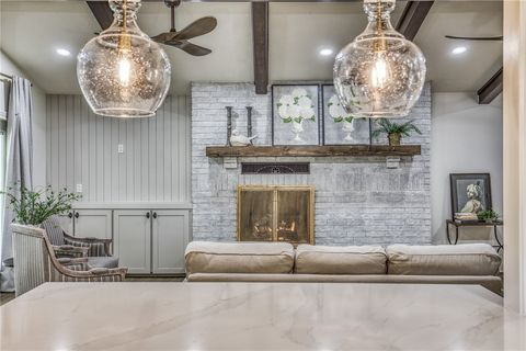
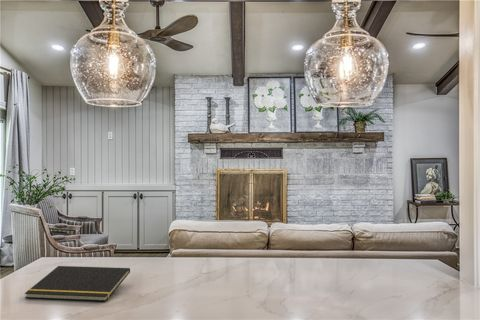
+ notepad [24,265,131,302]
